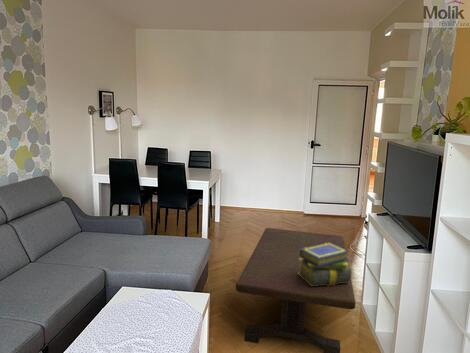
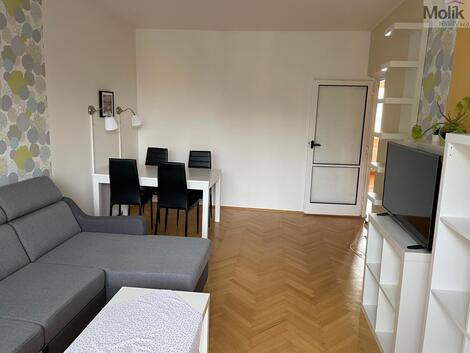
- stack of books [298,243,352,286]
- coffee table [235,227,357,353]
